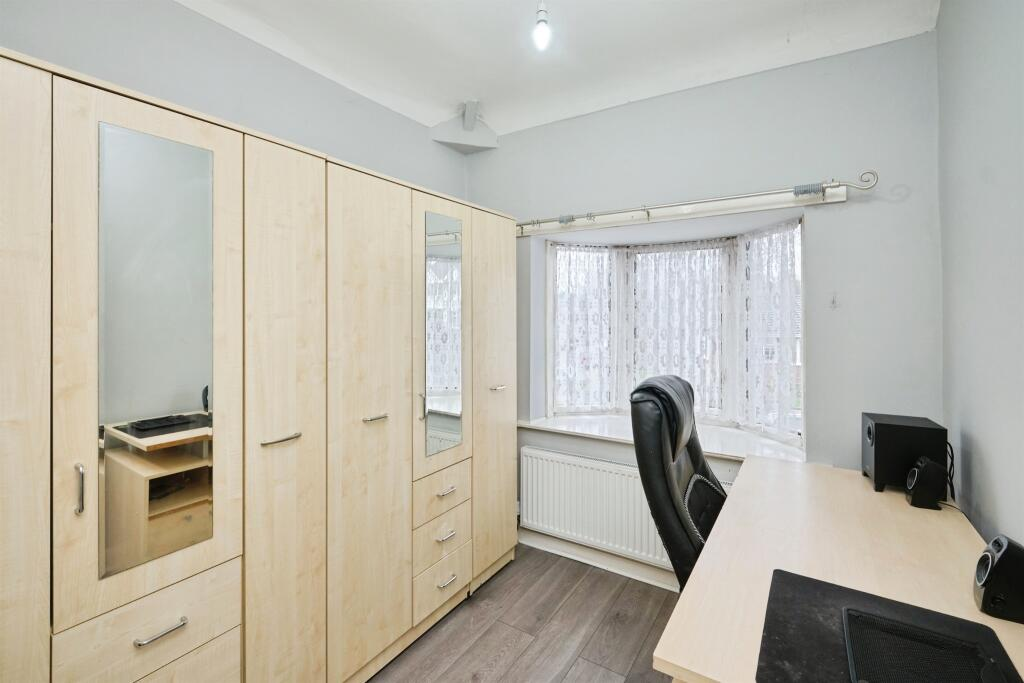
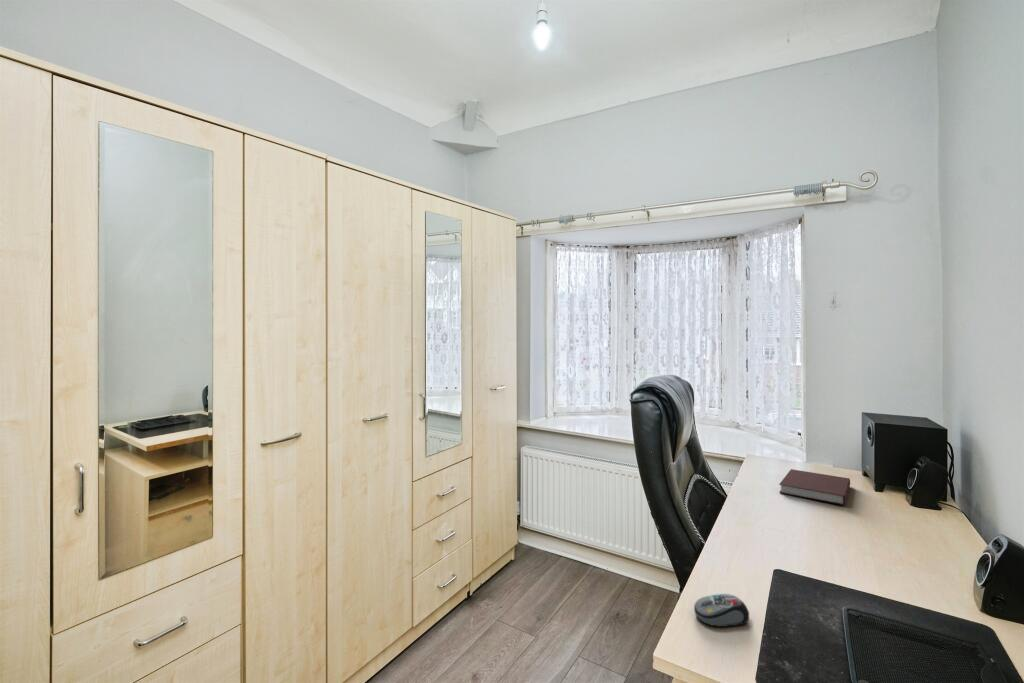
+ computer mouse [693,593,750,628]
+ notebook [778,468,851,506]
